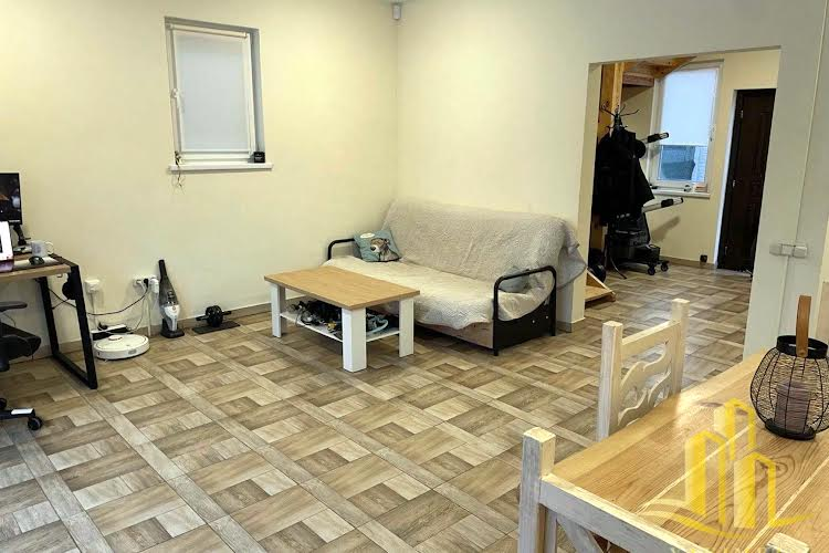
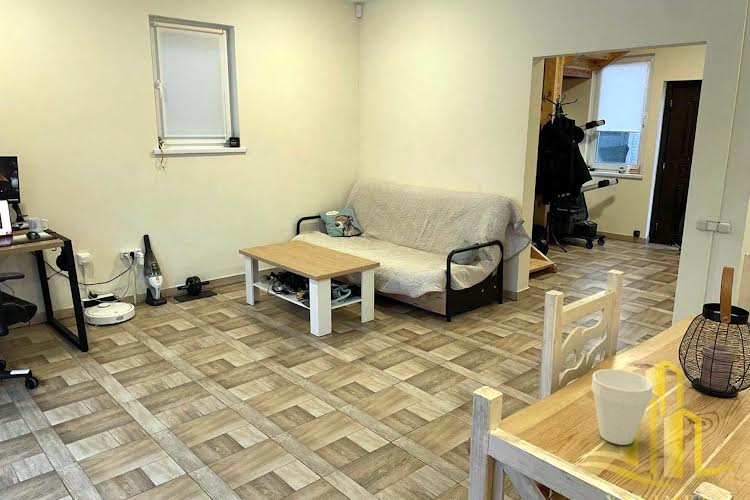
+ cup [590,368,654,446]
